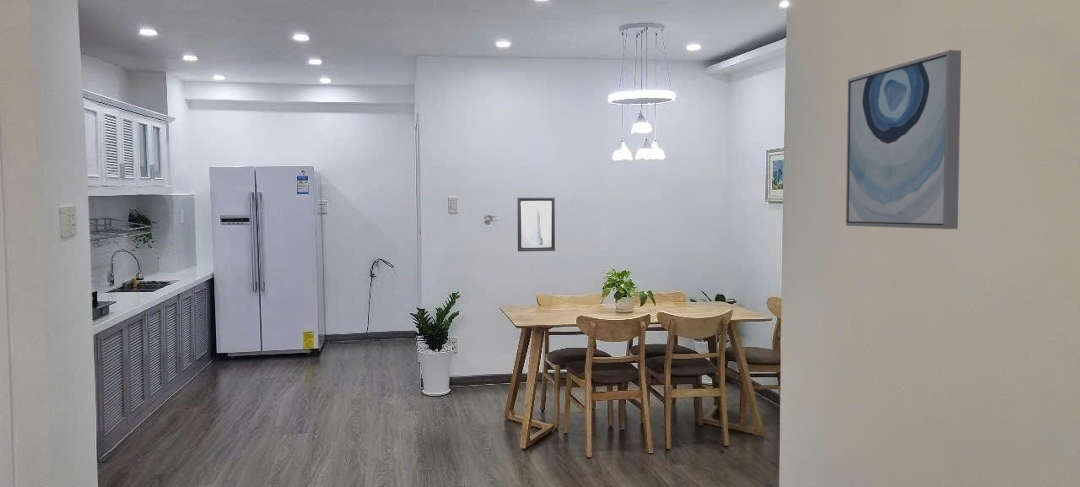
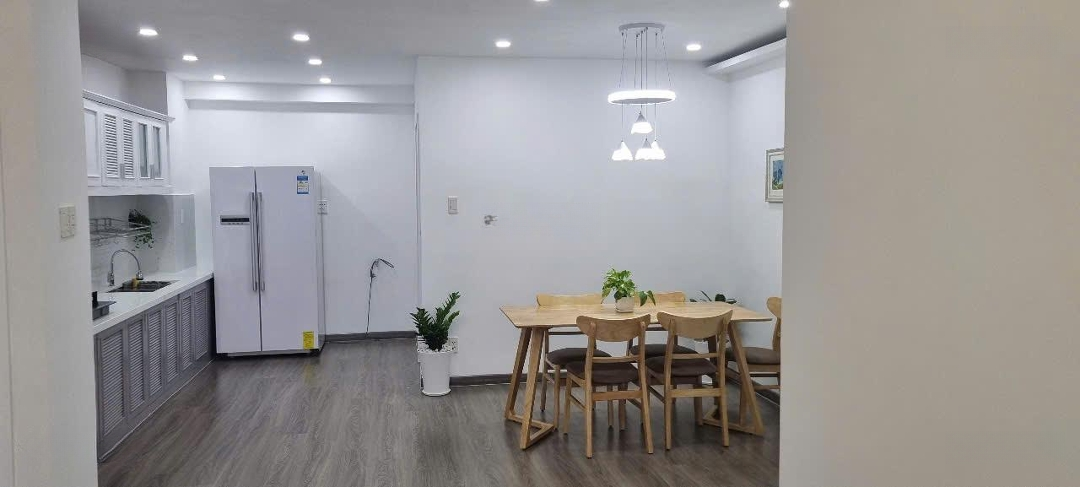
- wall art [845,49,962,230]
- wall art [517,197,556,252]
